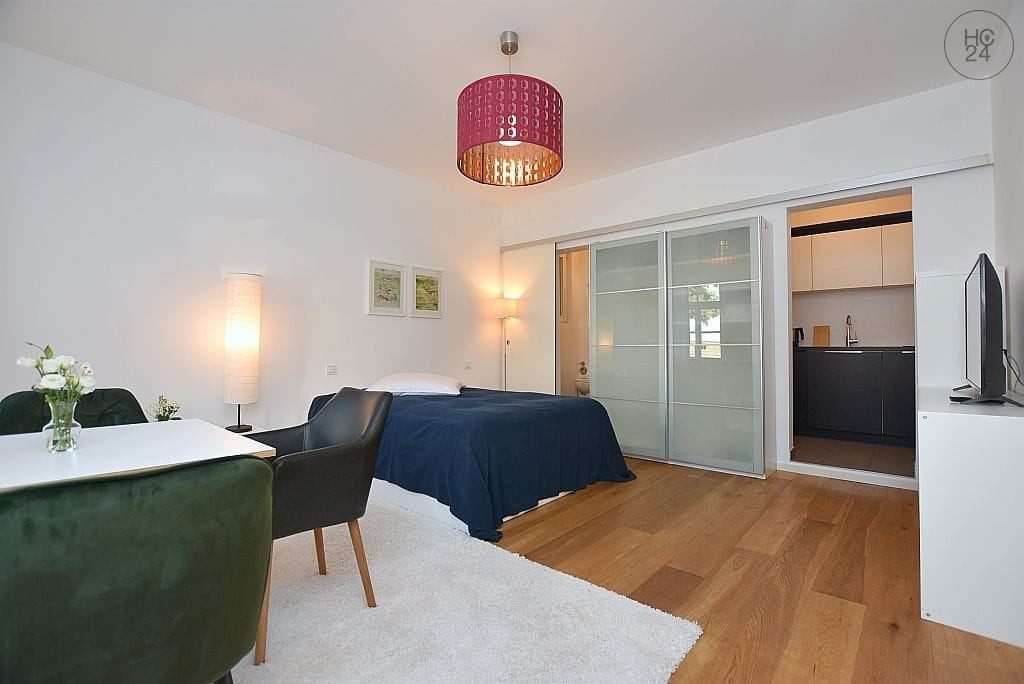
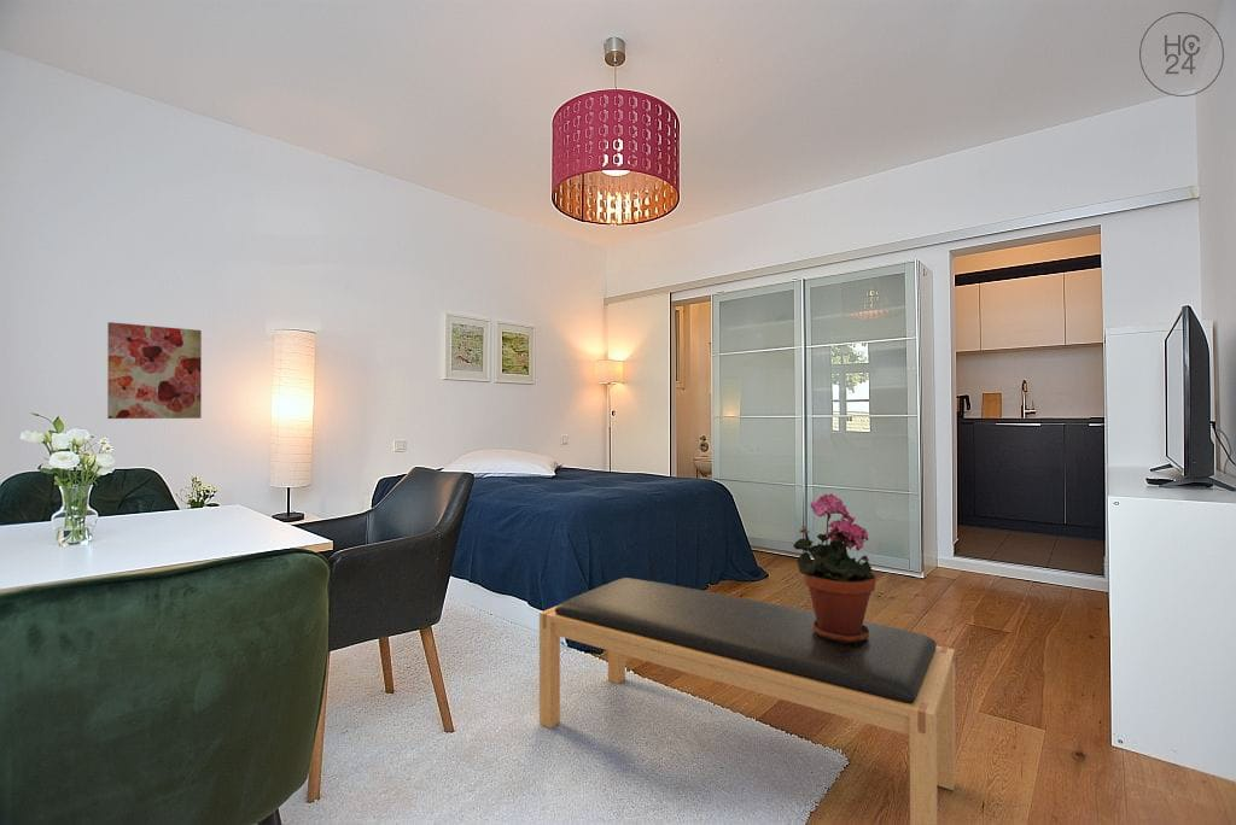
+ bench [538,577,957,825]
+ potted plant [792,492,878,643]
+ wall art [106,321,203,420]
